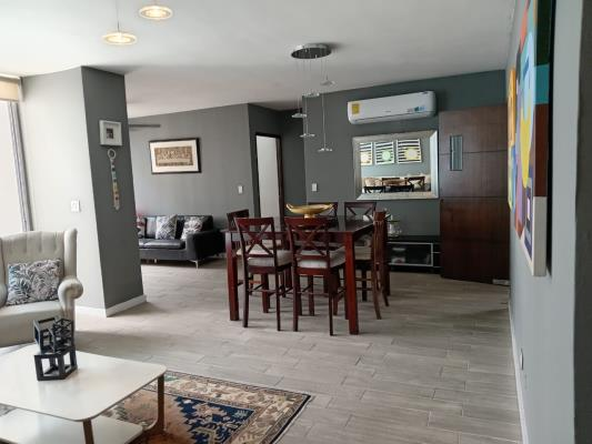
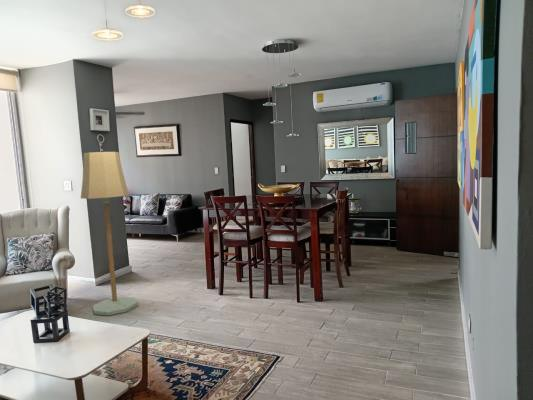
+ floor lamp [80,151,138,316]
